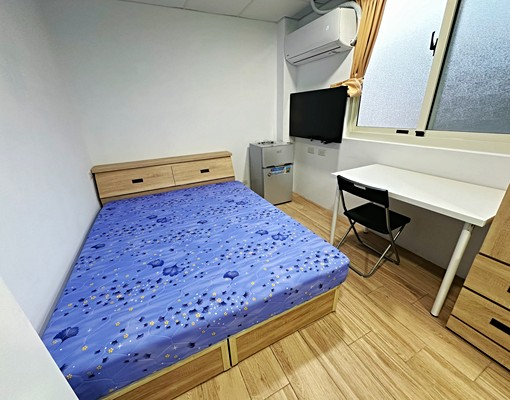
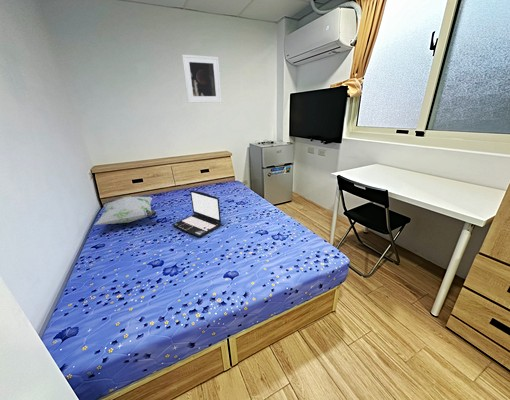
+ decorative pillow [93,195,157,226]
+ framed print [181,54,223,104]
+ laptop [171,189,223,238]
